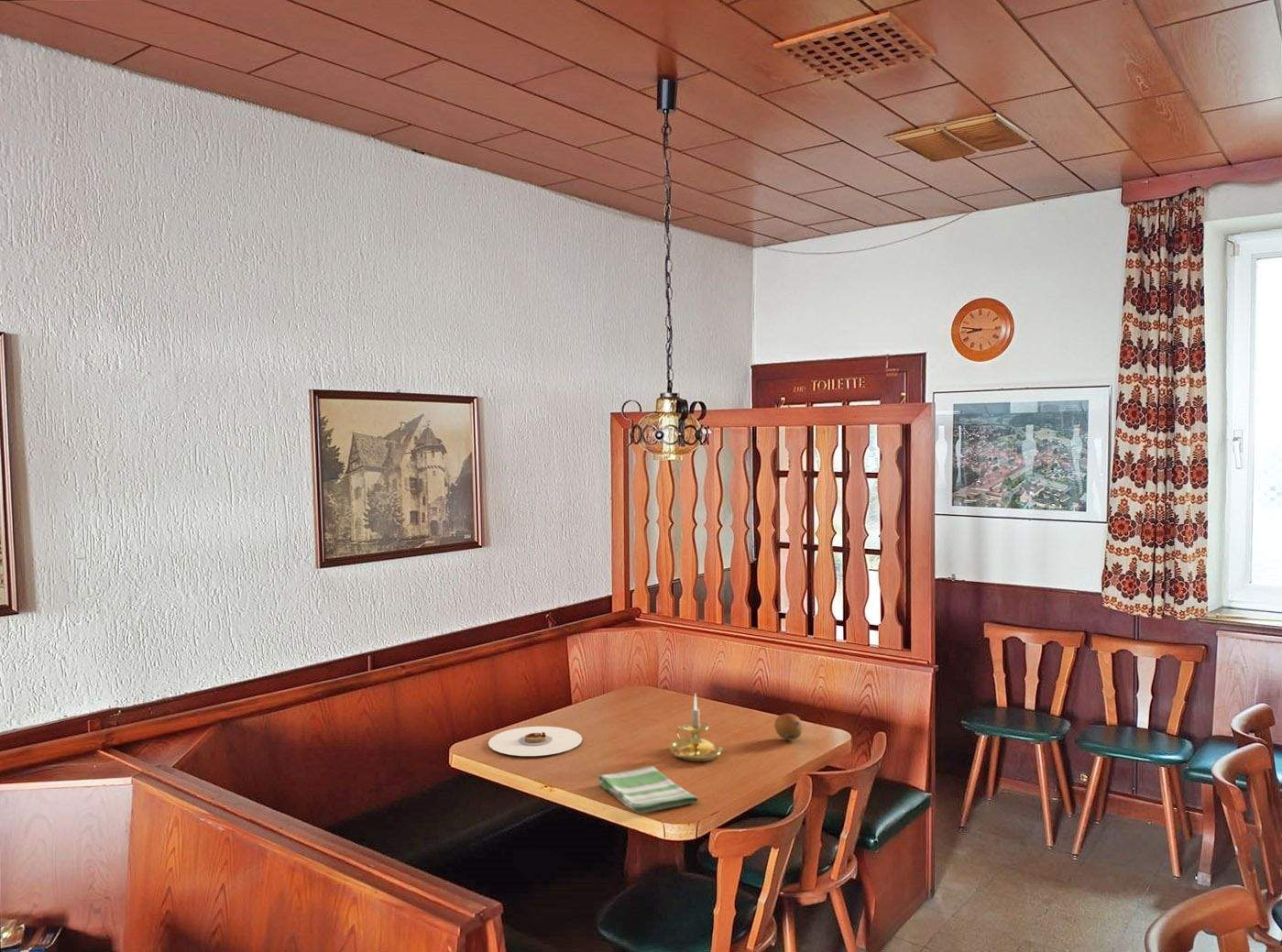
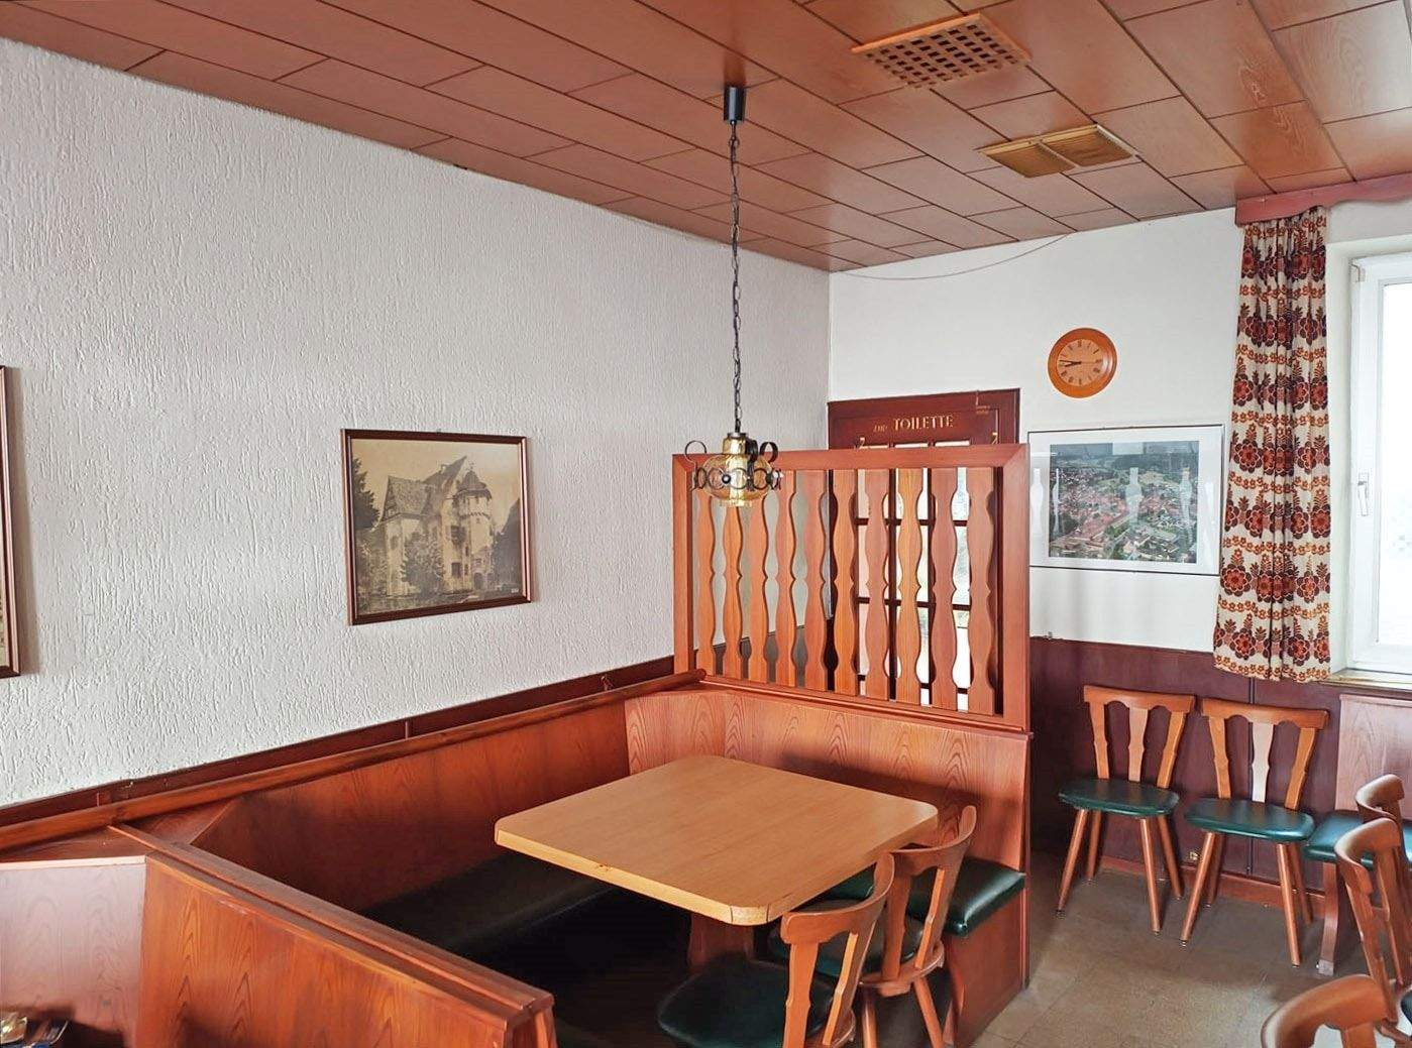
- fruit [773,713,804,740]
- candle holder [668,693,724,762]
- dish towel [597,765,699,815]
- plate [488,726,583,757]
